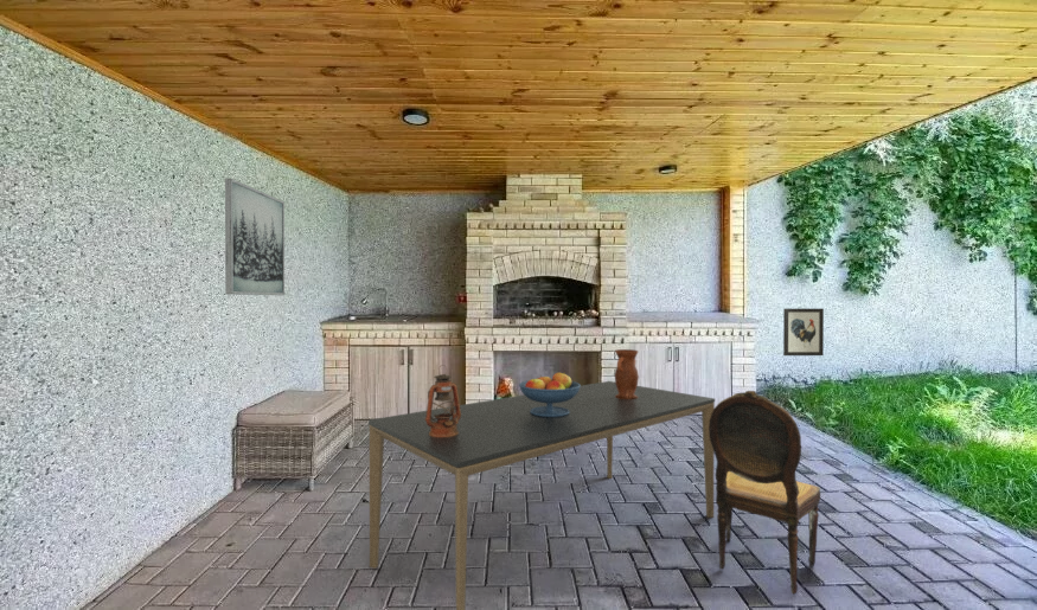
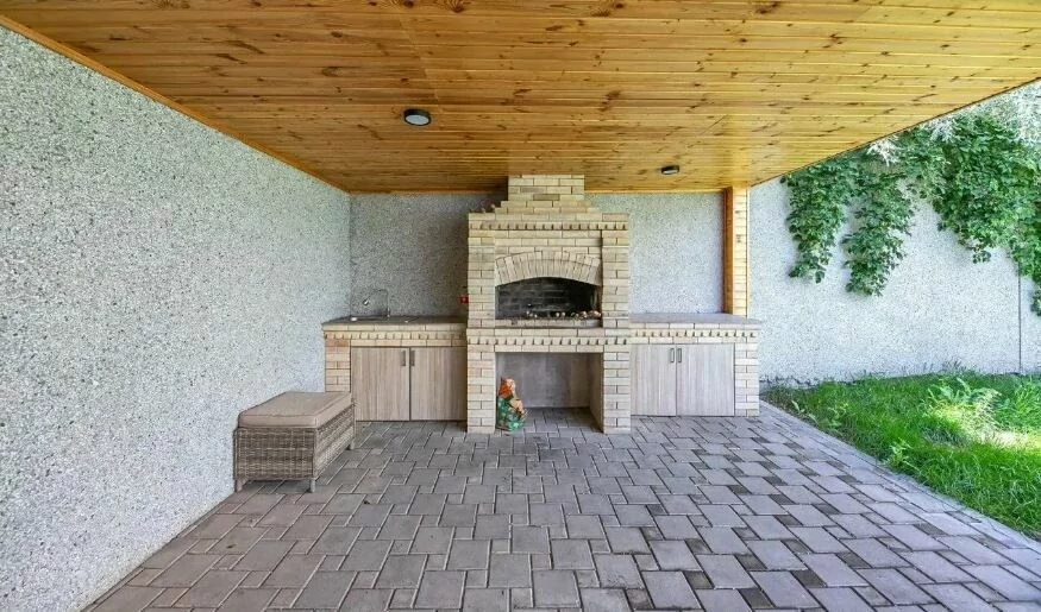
- lantern [424,364,461,437]
- dining table [367,380,716,610]
- pitcher [614,348,640,399]
- wall art [782,308,825,357]
- dining chair [709,390,821,596]
- wall art [224,178,286,296]
- fruit bowl [518,372,582,417]
